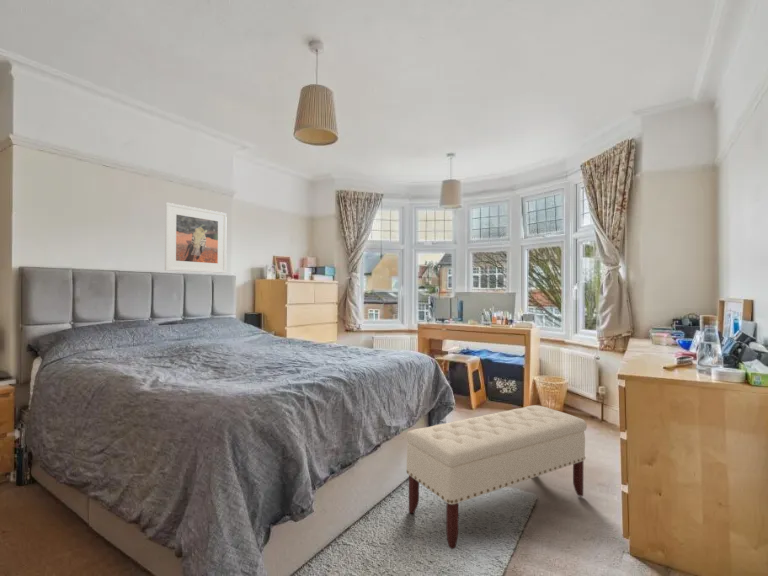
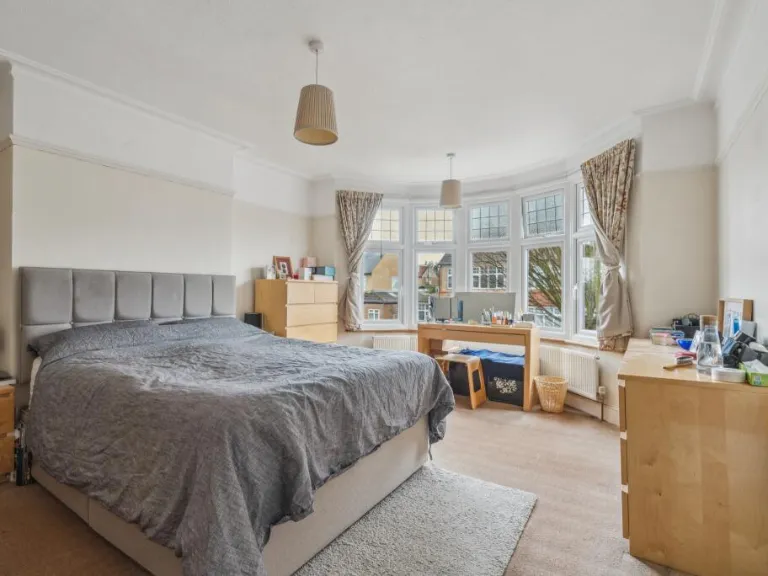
- bench [405,404,588,550]
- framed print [164,202,228,274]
